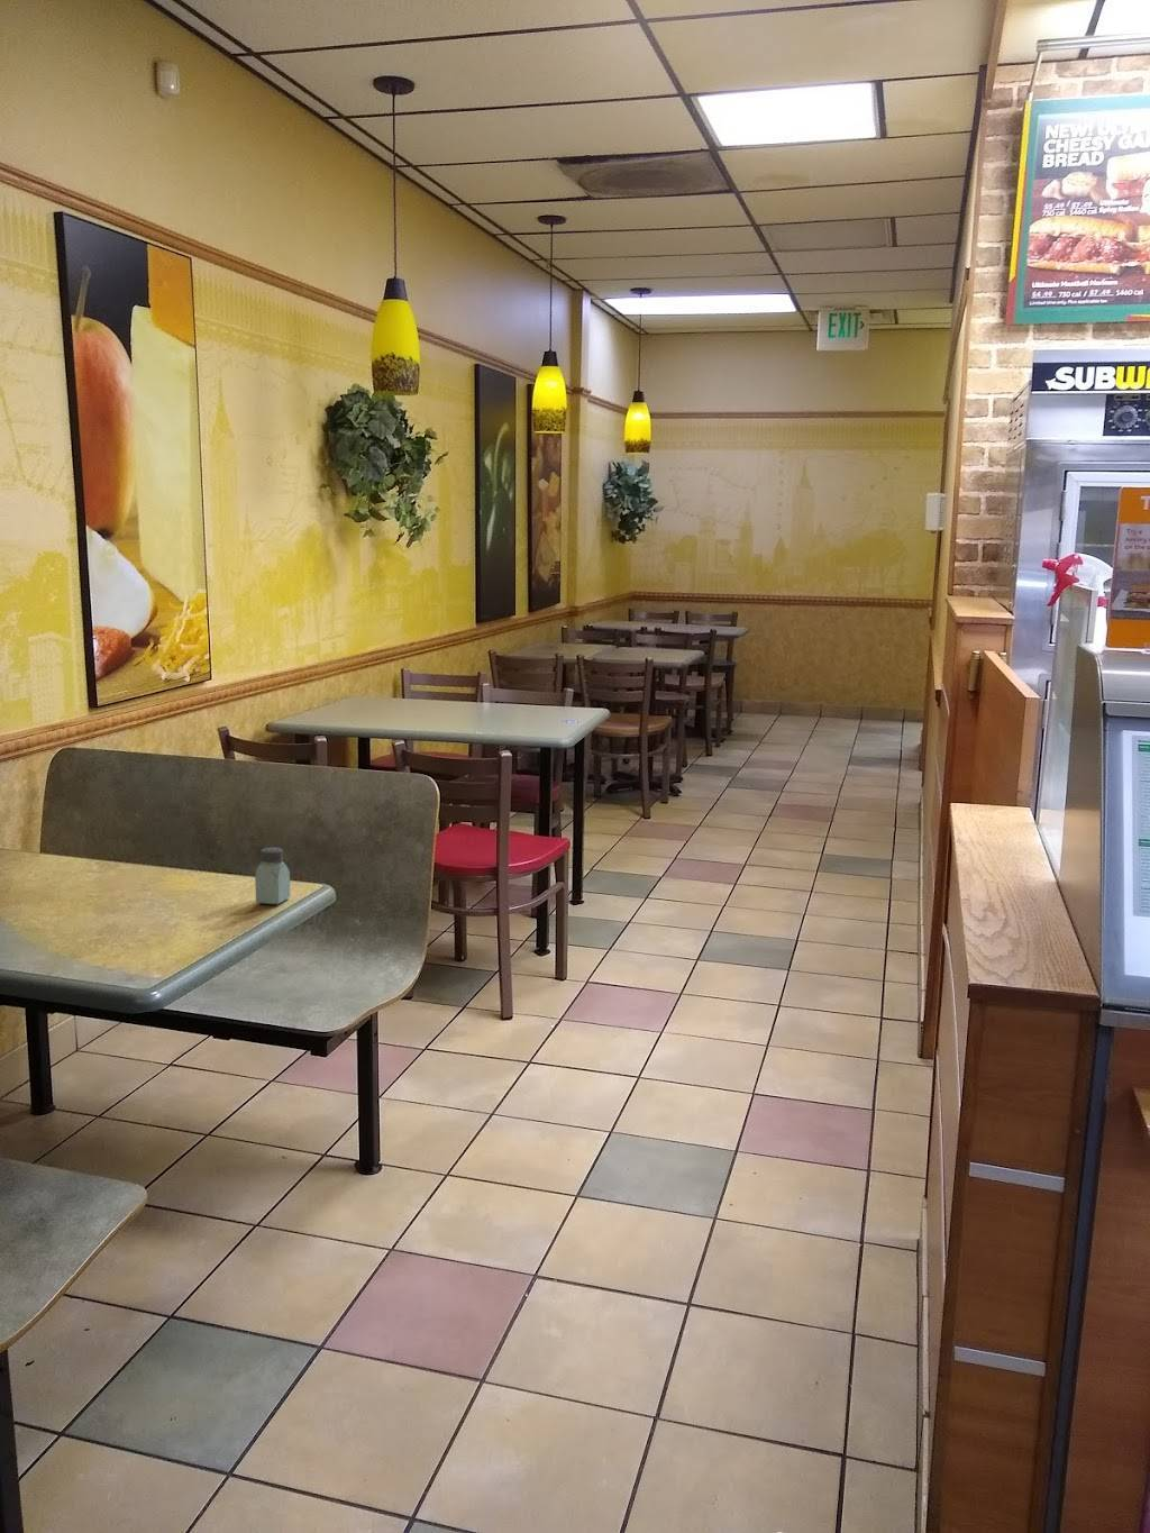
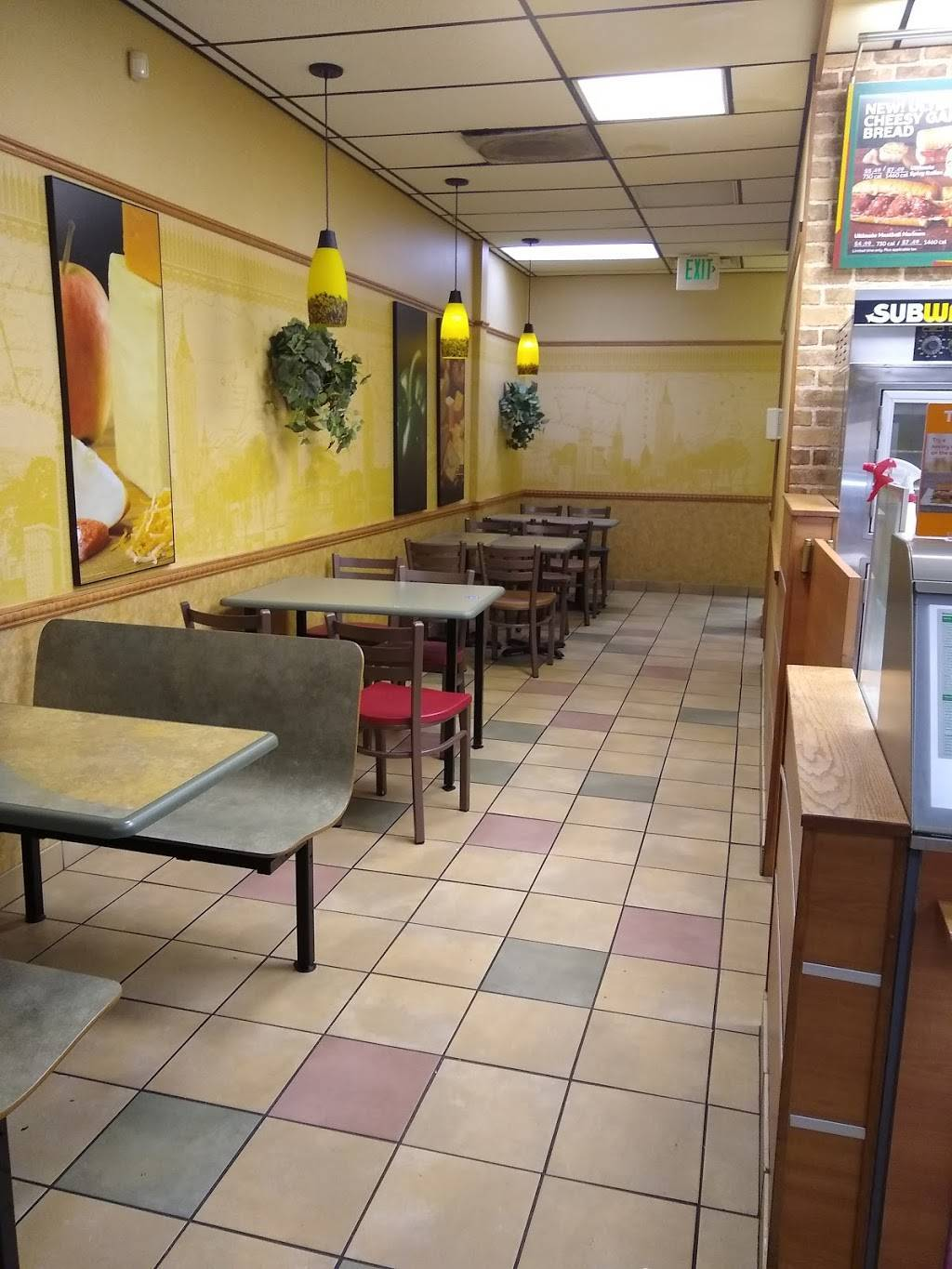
- saltshaker [254,847,291,905]
